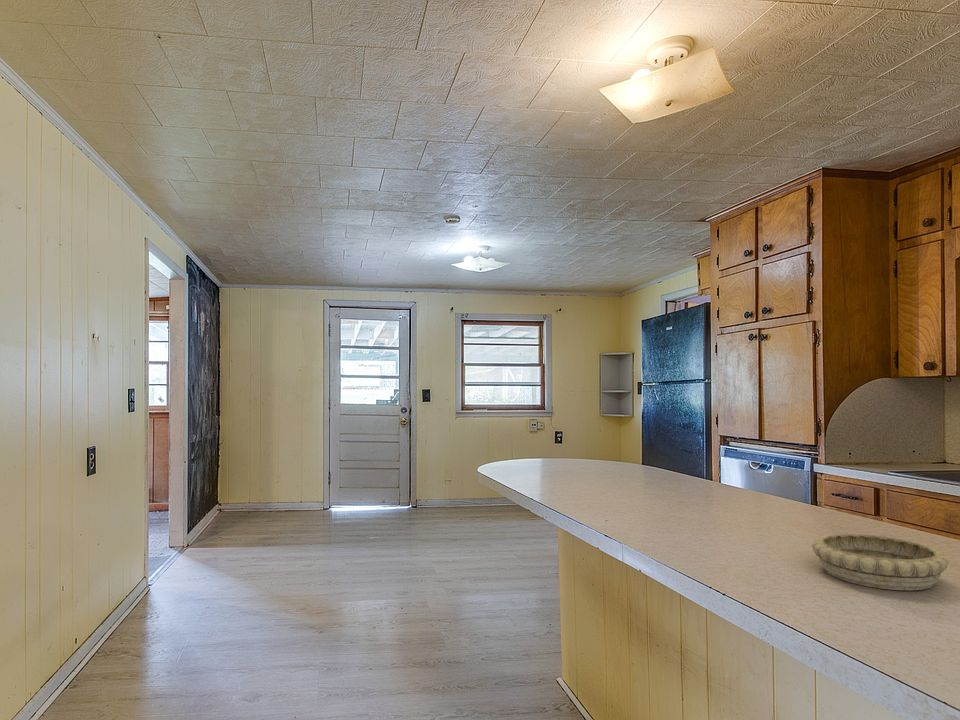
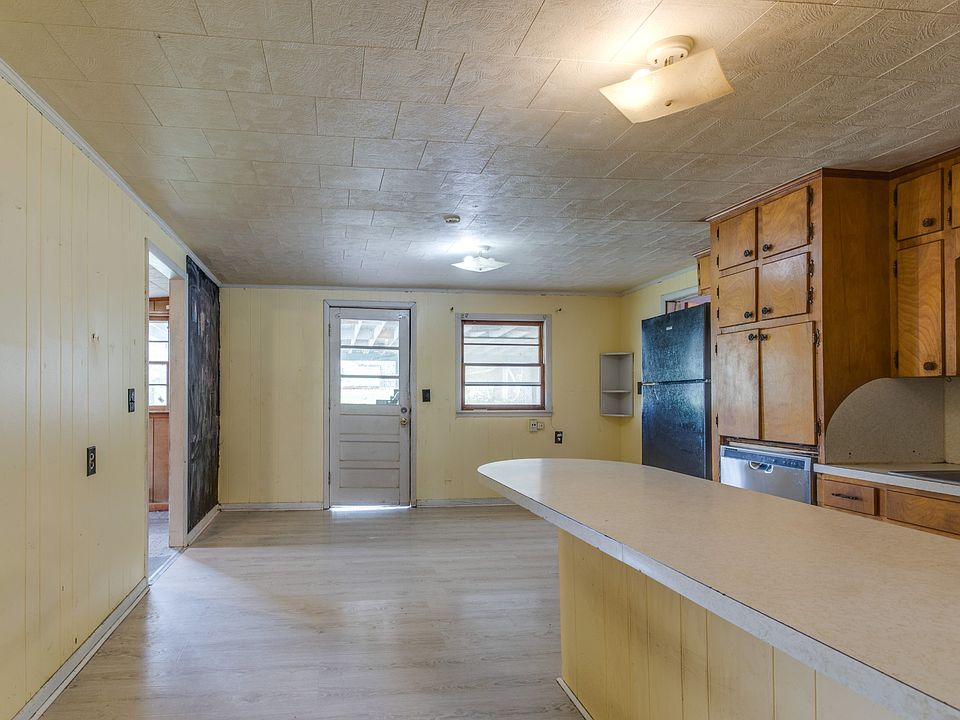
- decorative bowl [811,533,950,591]
